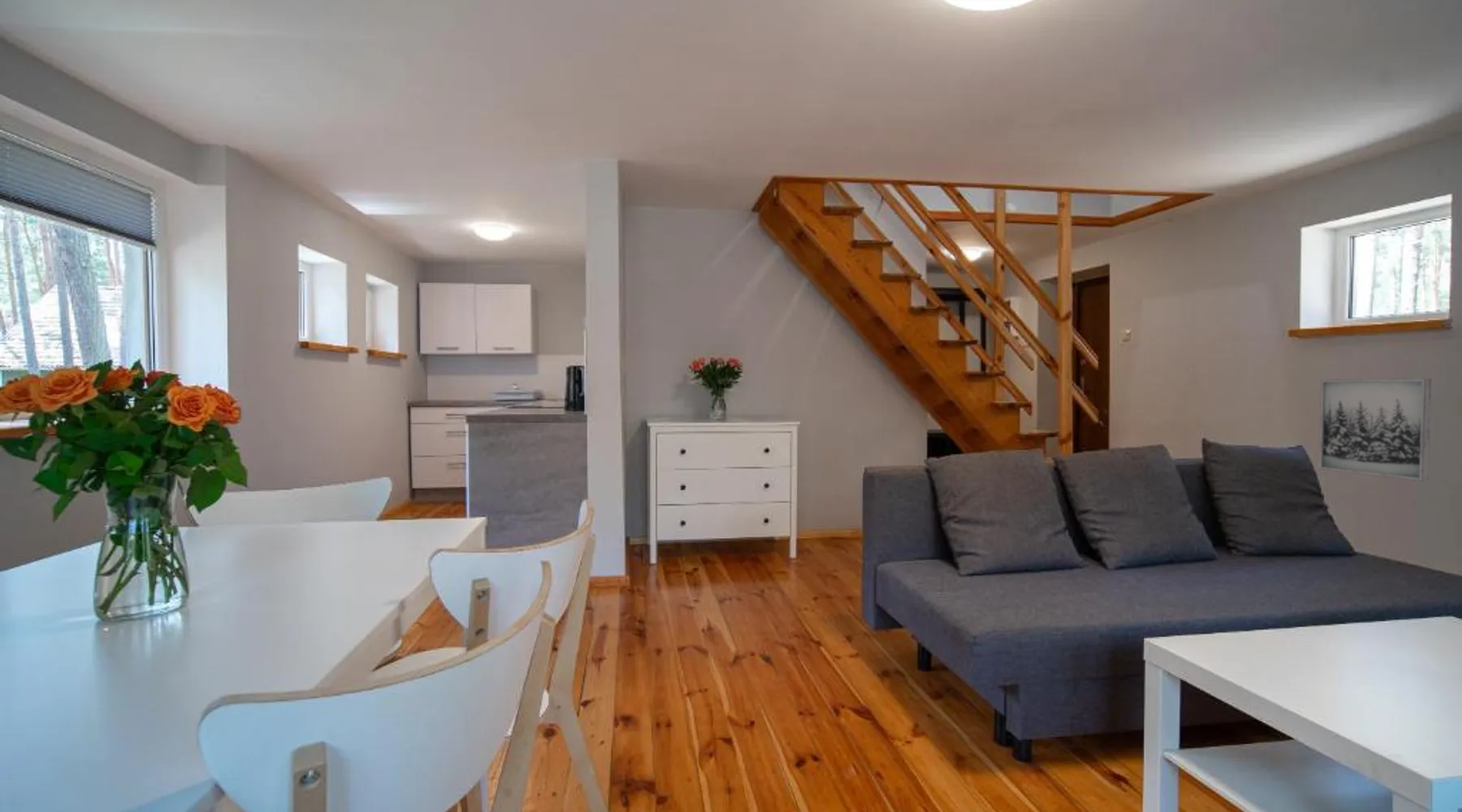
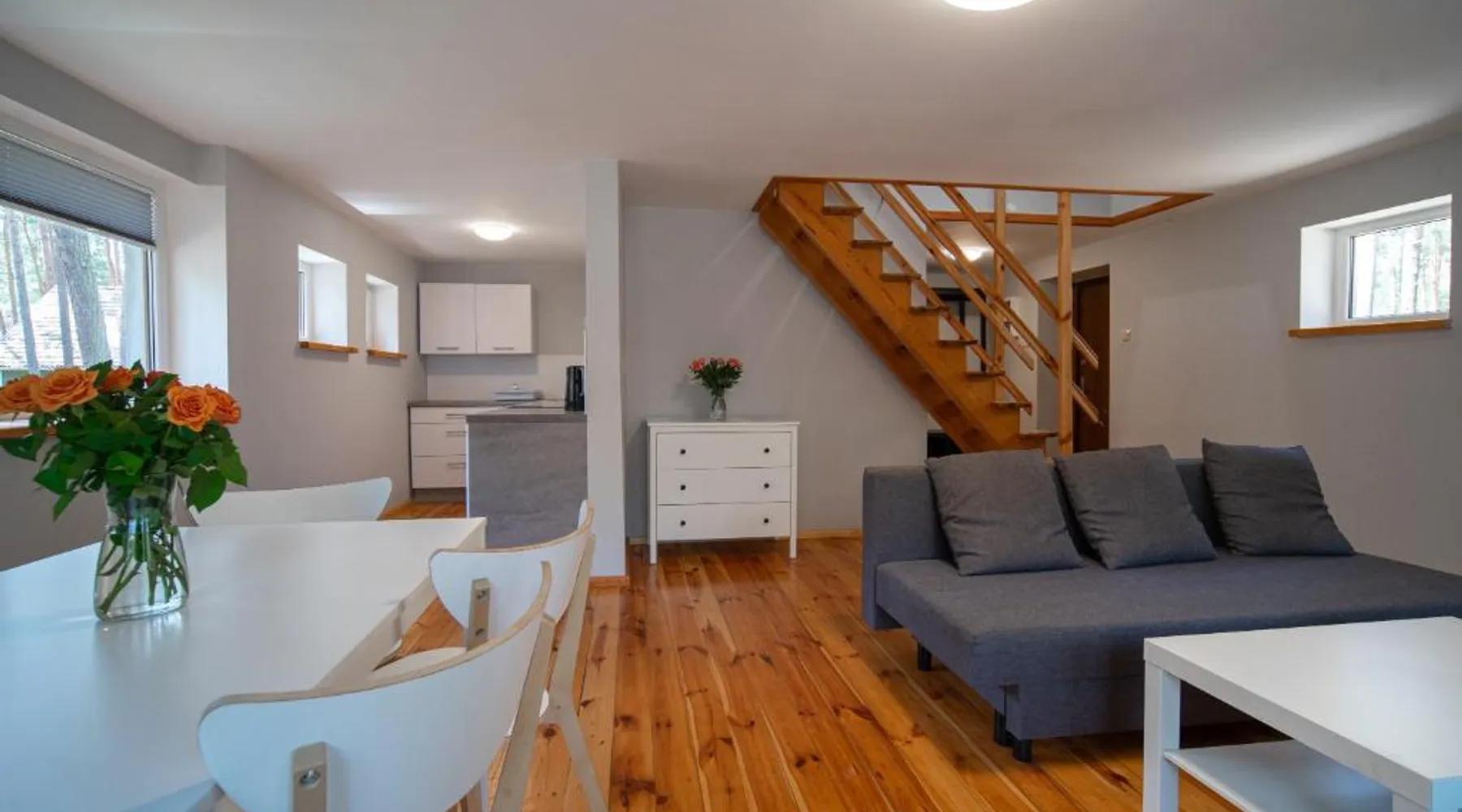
- wall art [1318,378,1433,482]
